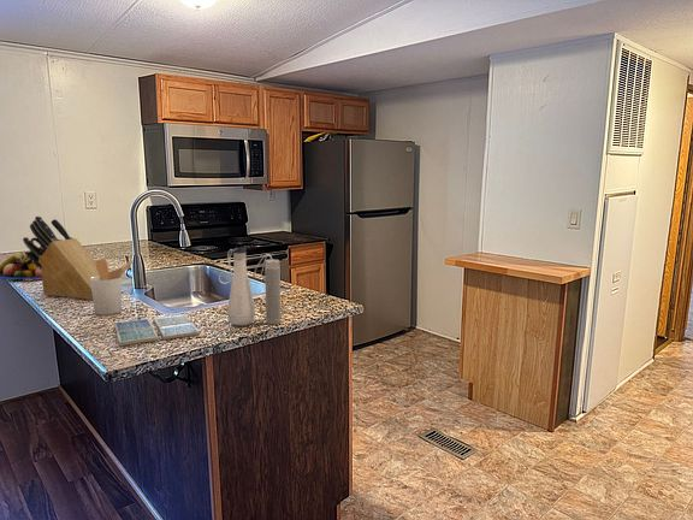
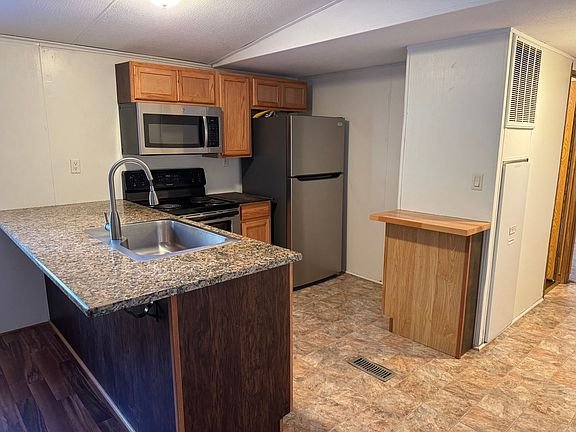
- utensil holder [90,258,134,315]
- knife block [22,215,100,301]
- water bottle [218,246,282,327]
- fruit bowl [0,249,42,280]
- drink coaster [113,313,201,347]
